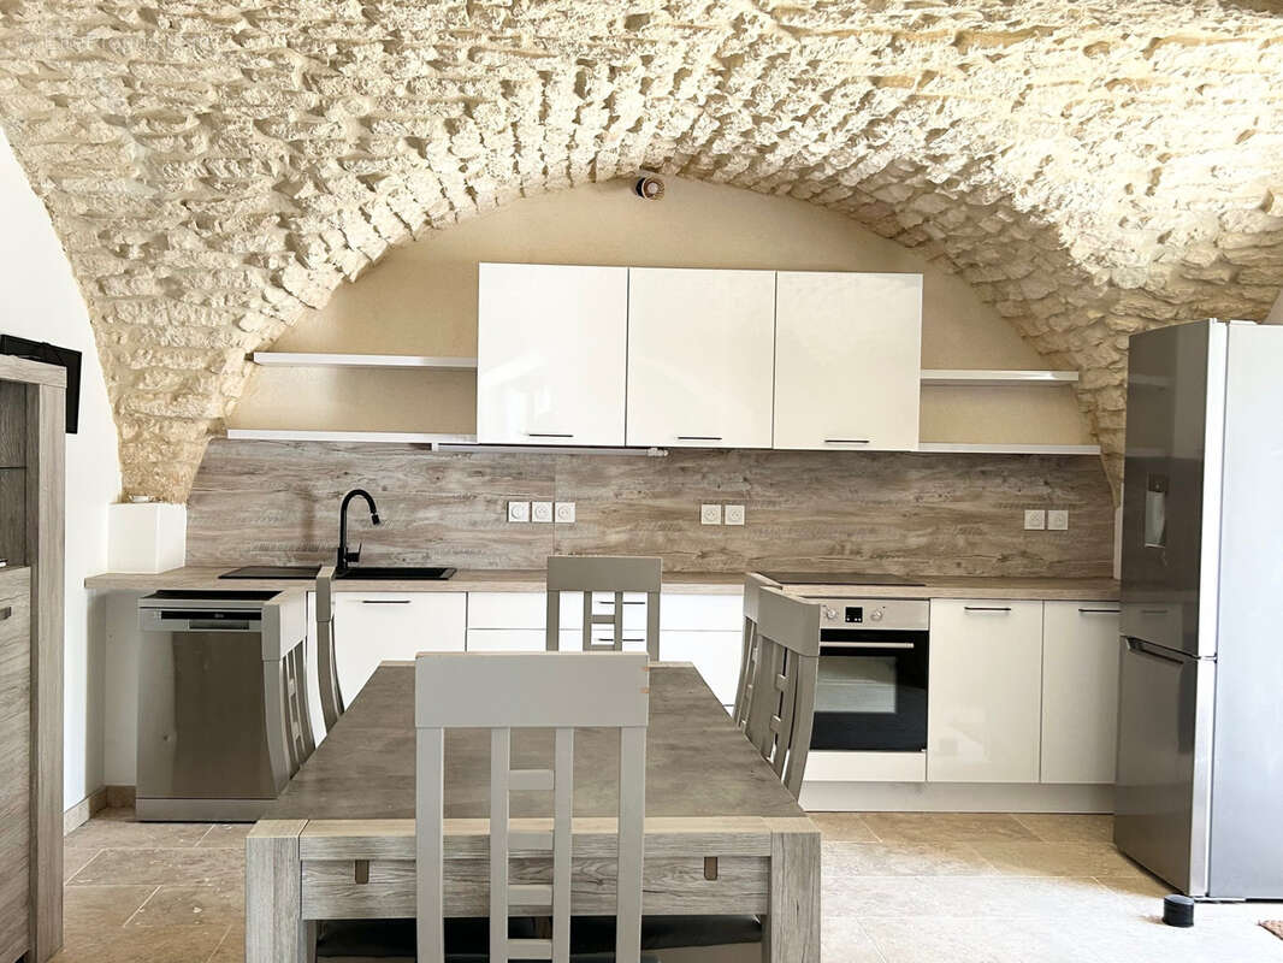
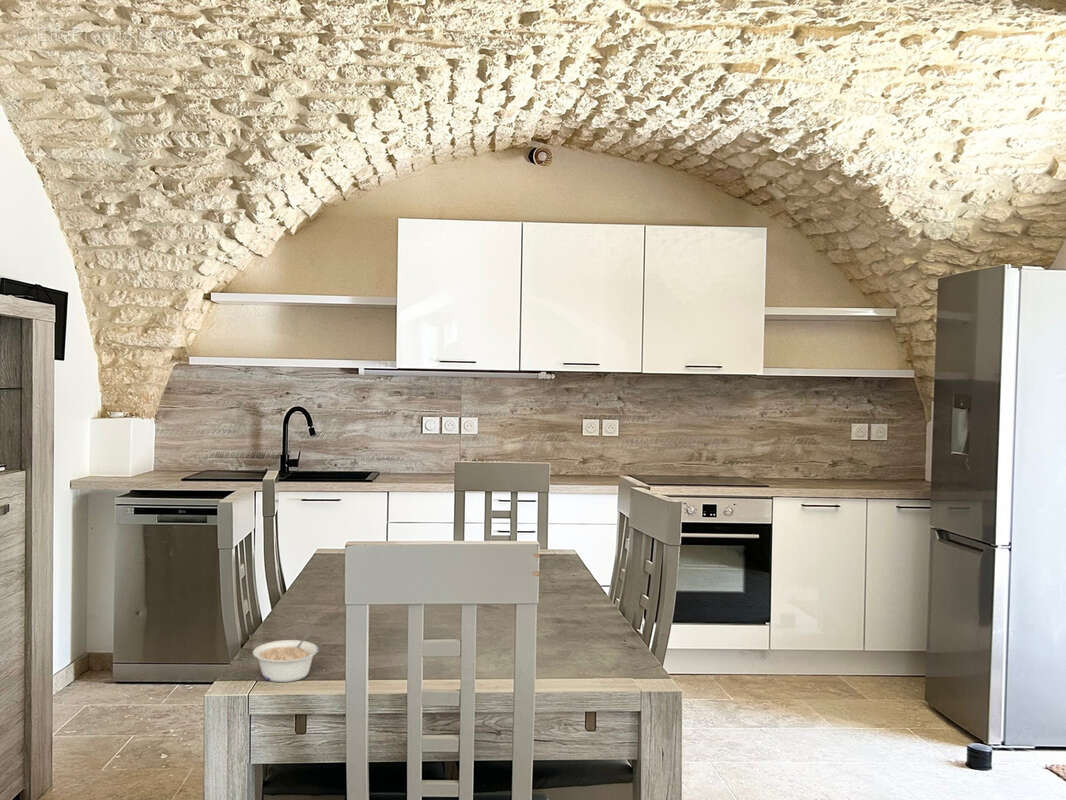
+ legume [252,631,319,683]
